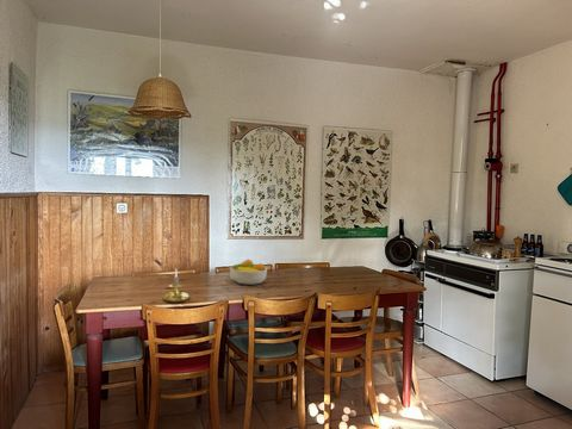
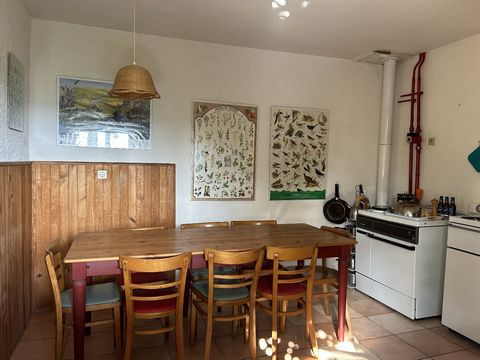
- fruit bowl [229,259,268,286]
- candle holder [162,268,189,304]
